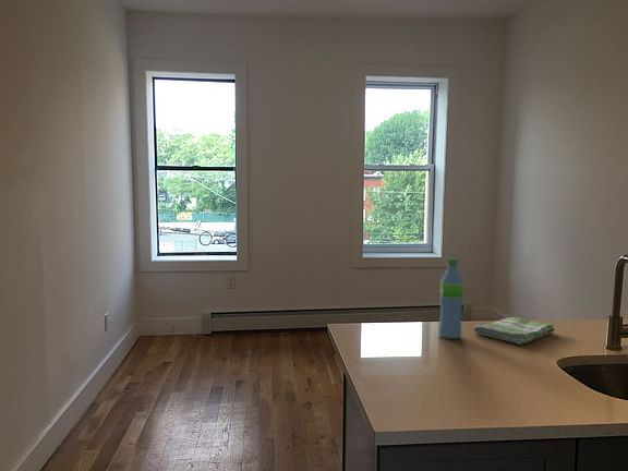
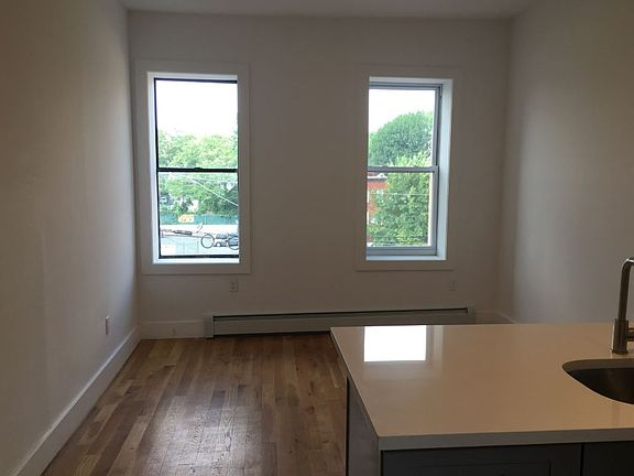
- dish towel [473,316,556,346]
- water bottle [437,257,464,340]
